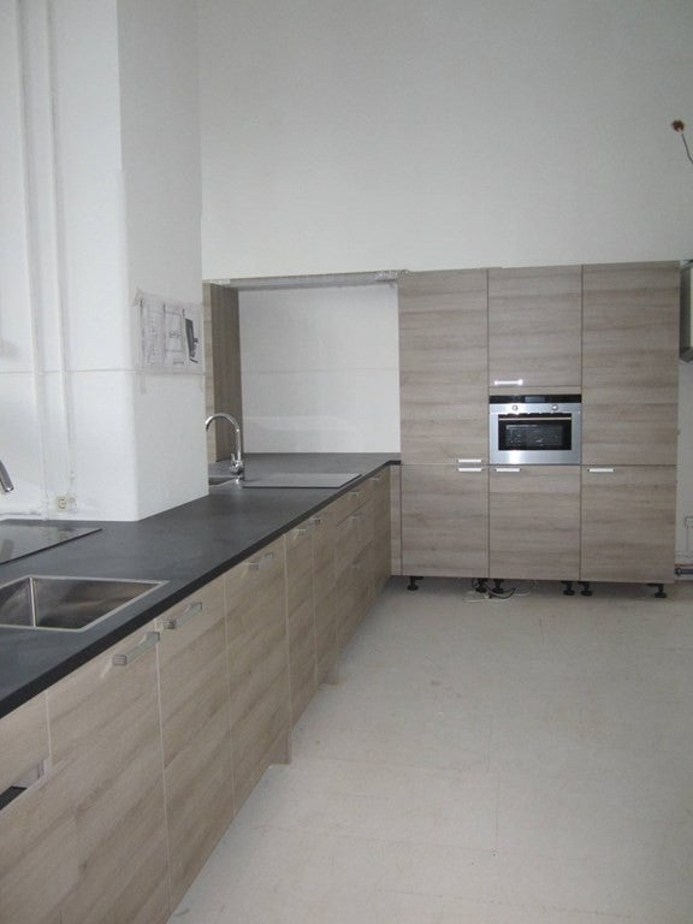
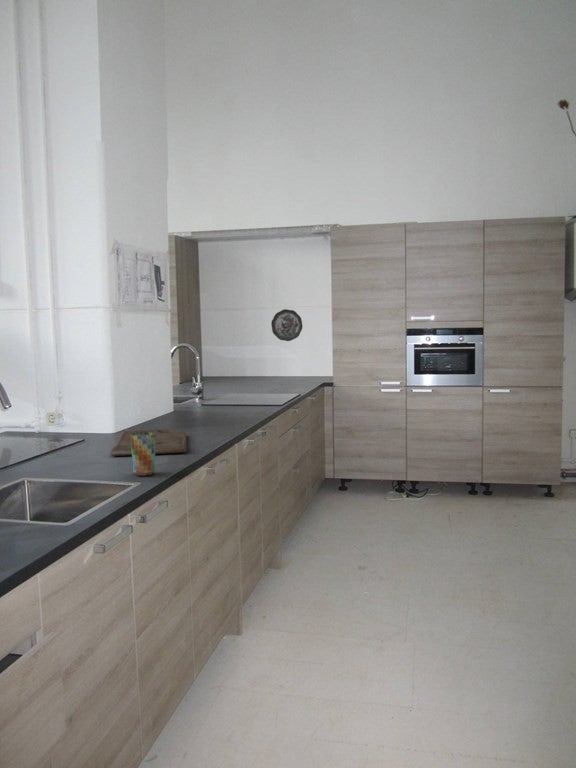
+ decorative plate [270,308,303,342]
+ cup [130,432,156,477]
+ cutting board [109,428,187,457]
